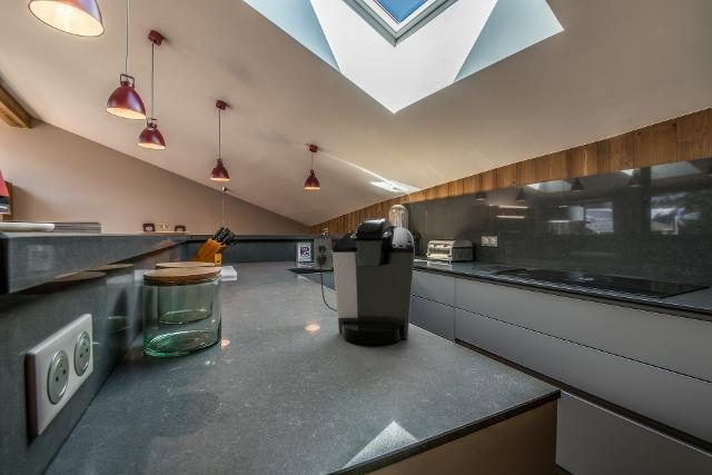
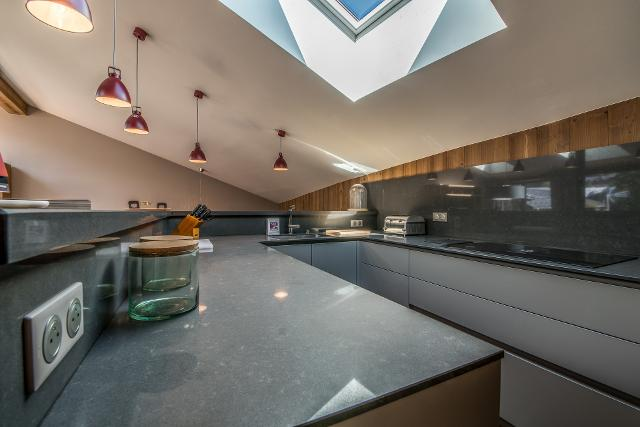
- coffee maker [314,217,416,346]
